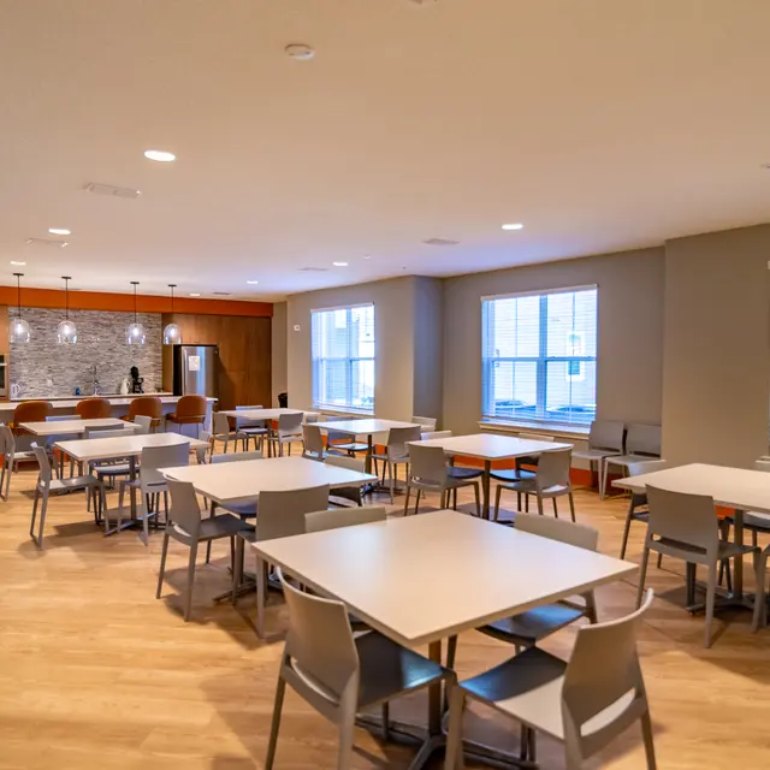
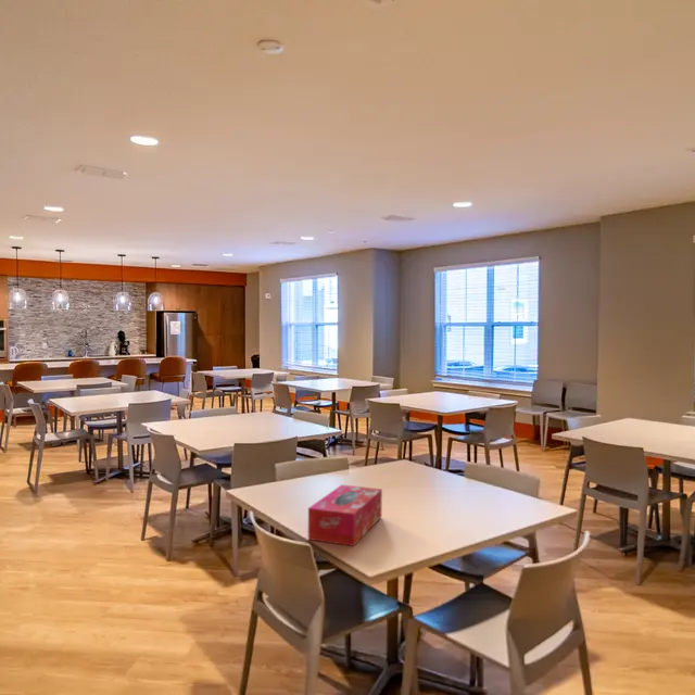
+ tissue box [307,483,383,547]
